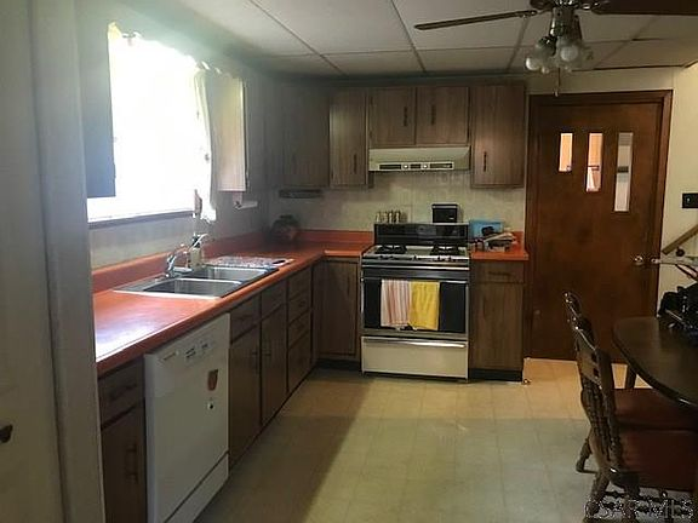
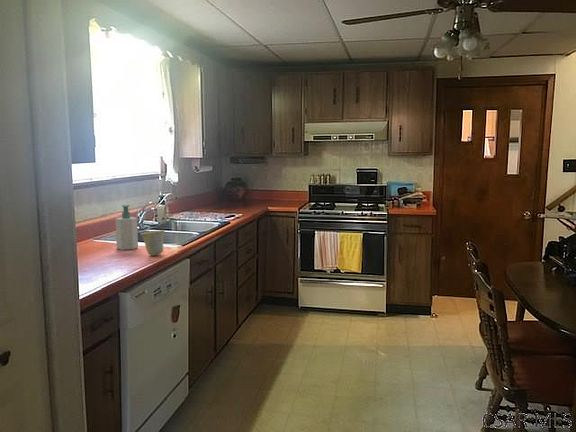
+ soap bottle [115,204,139,251]
+ cup [139,229,166,257]
